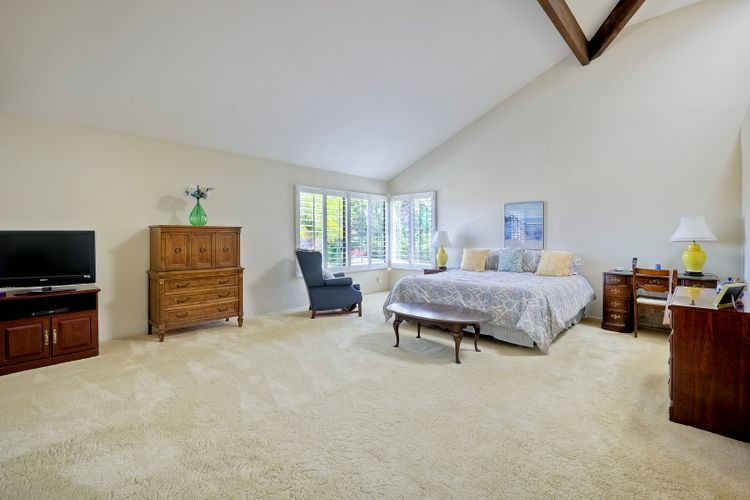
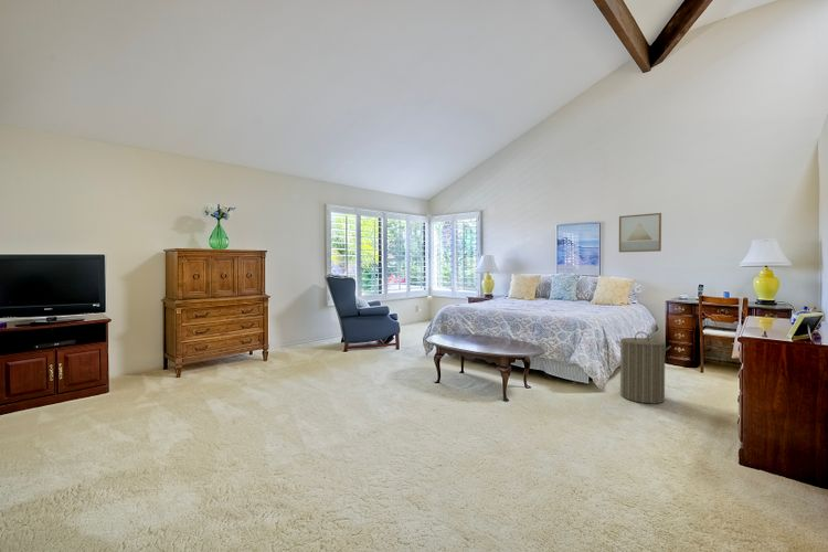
+ wall art [618,212,662,253]
+ laundry hamper [615,331,672,404]
